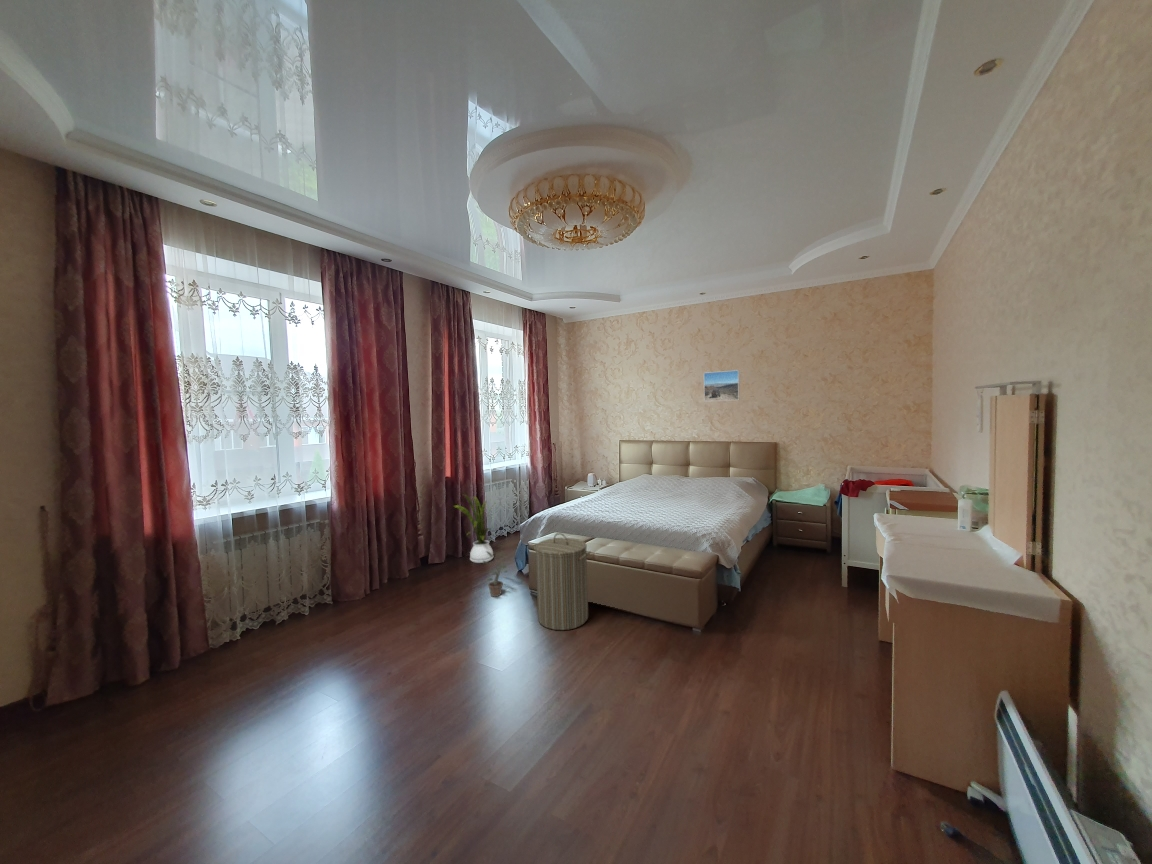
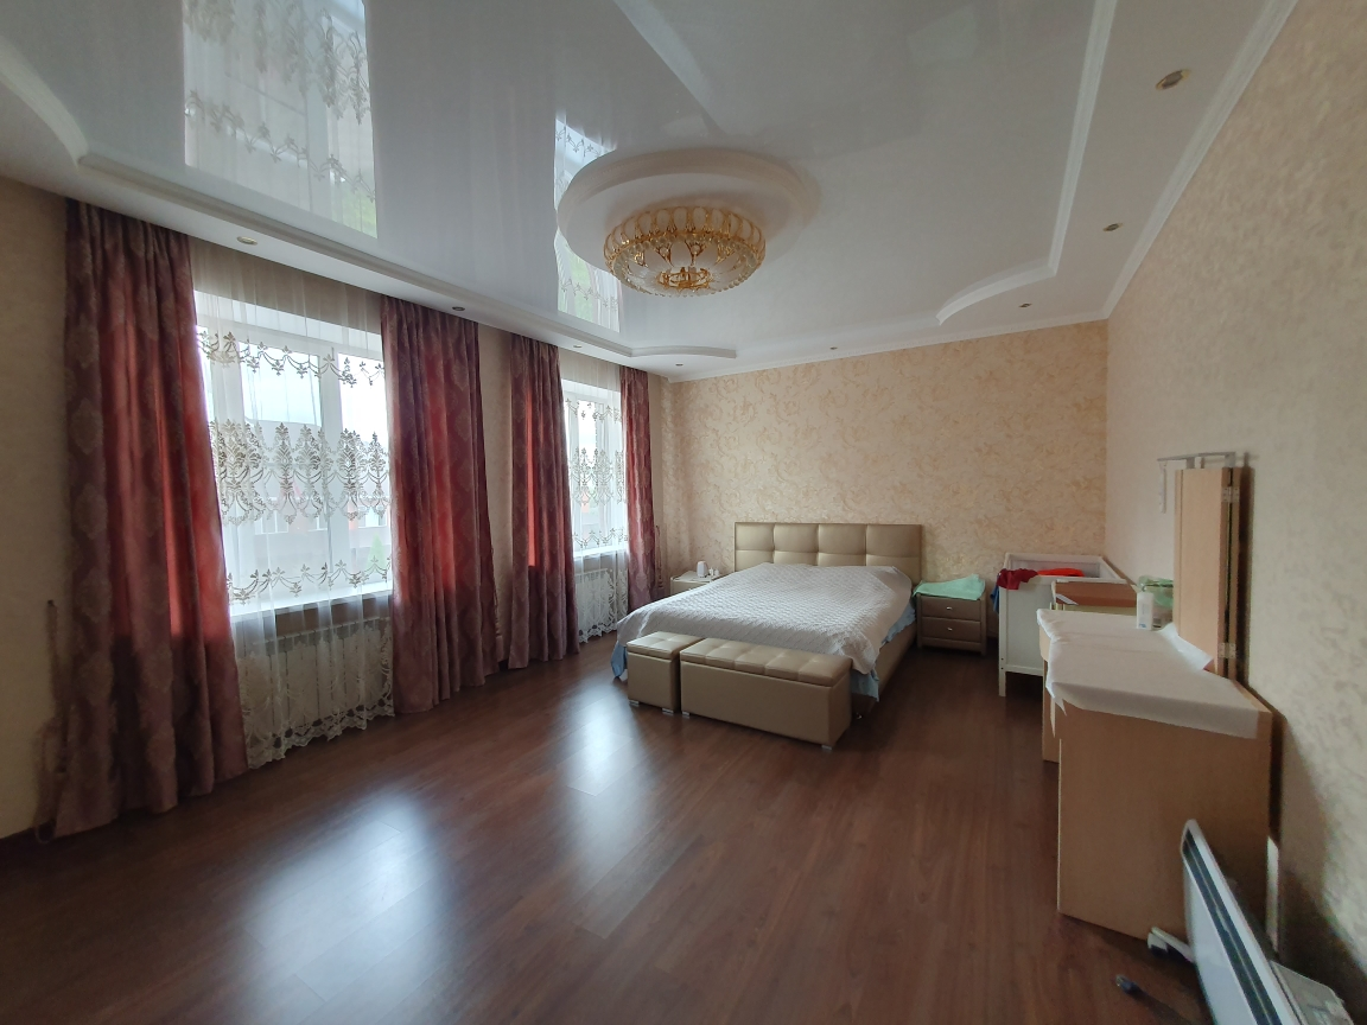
- house plant [453,494,495,564]
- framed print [703,369,740,402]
- laundry hamper [533,532,592,631]
- potted plant [483,551,510,598]
